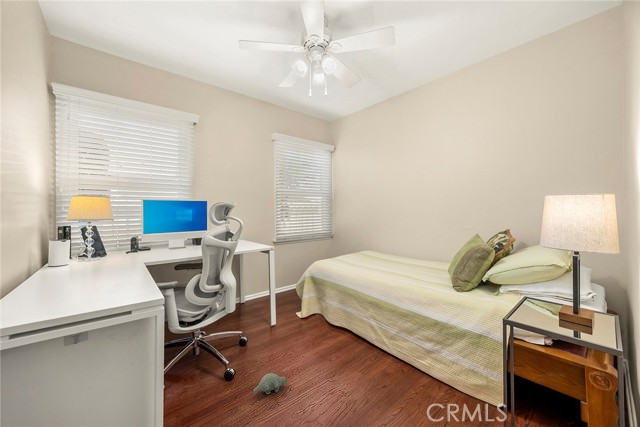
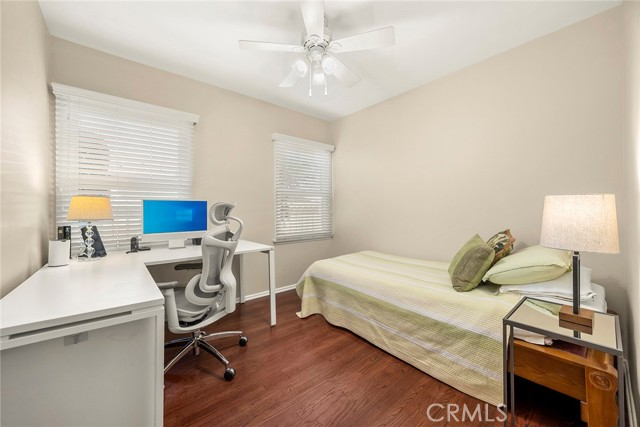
- plush toy [252,372,288,395]
